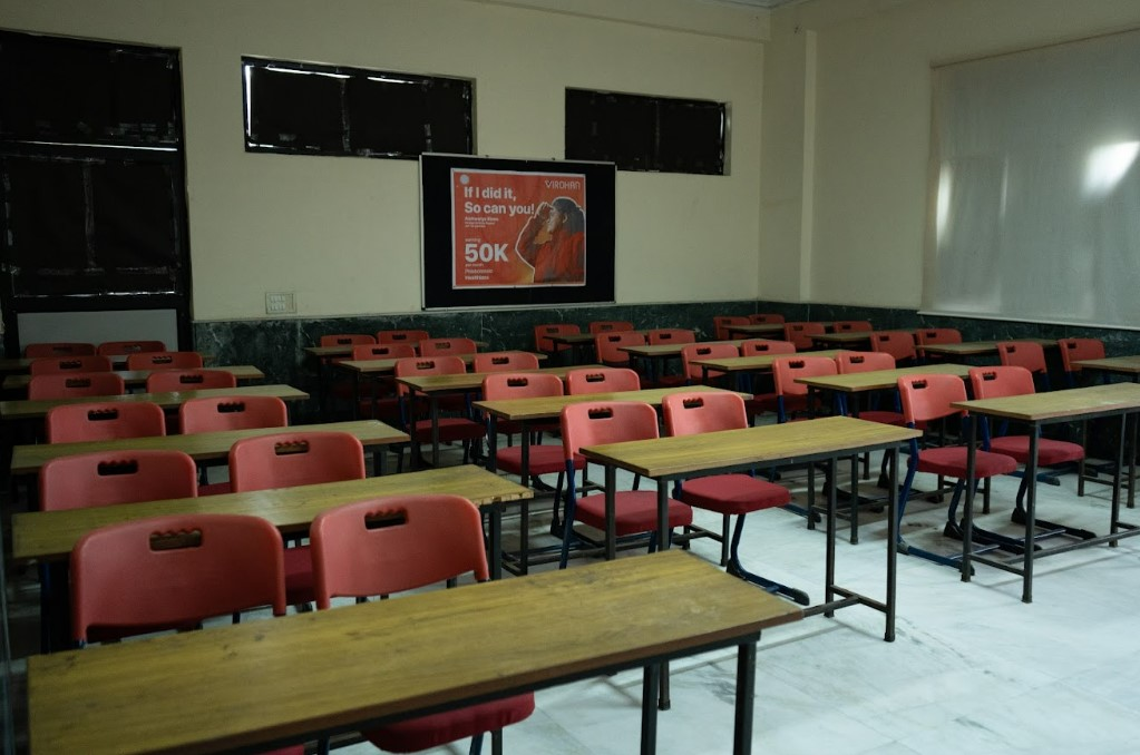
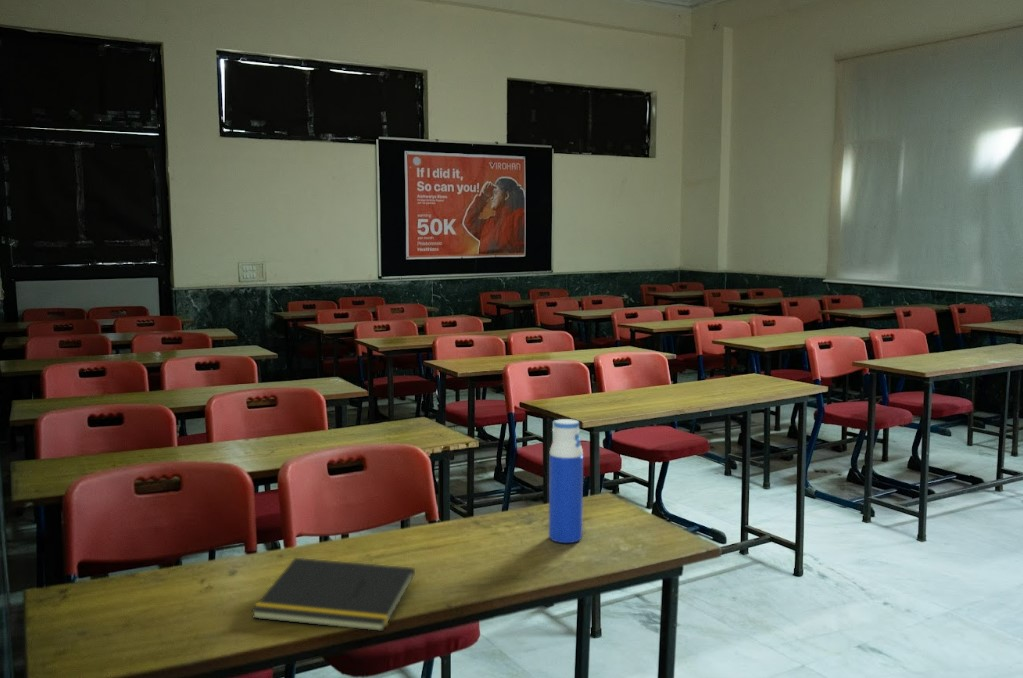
+ notepad [250,557,416,632]
+ water bottle [548,418,584,544]
